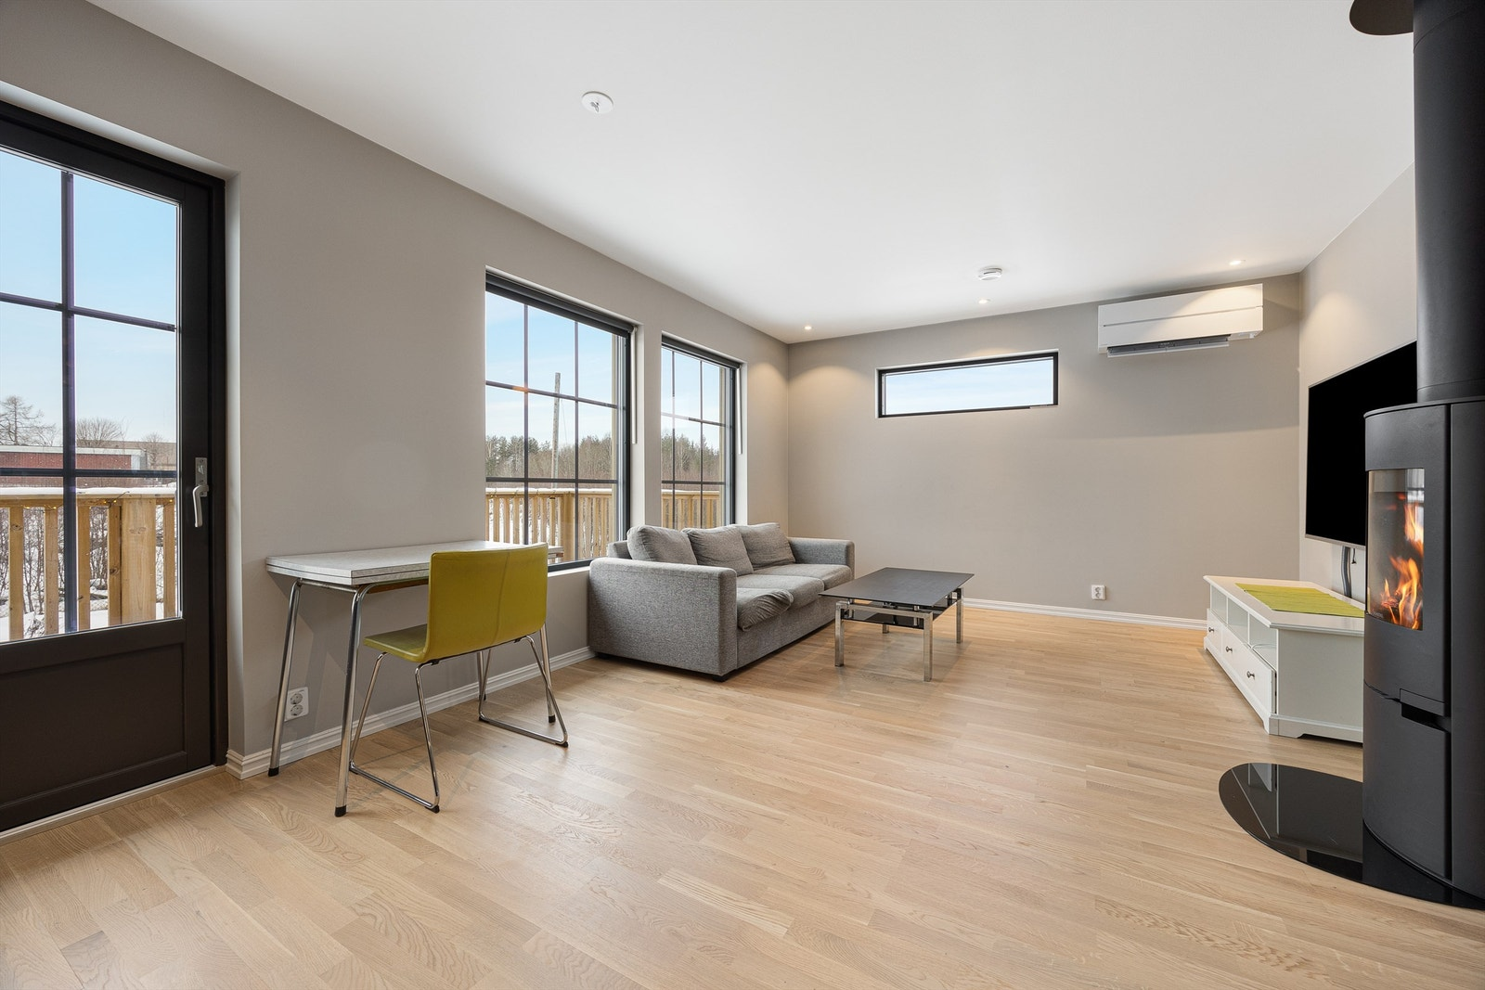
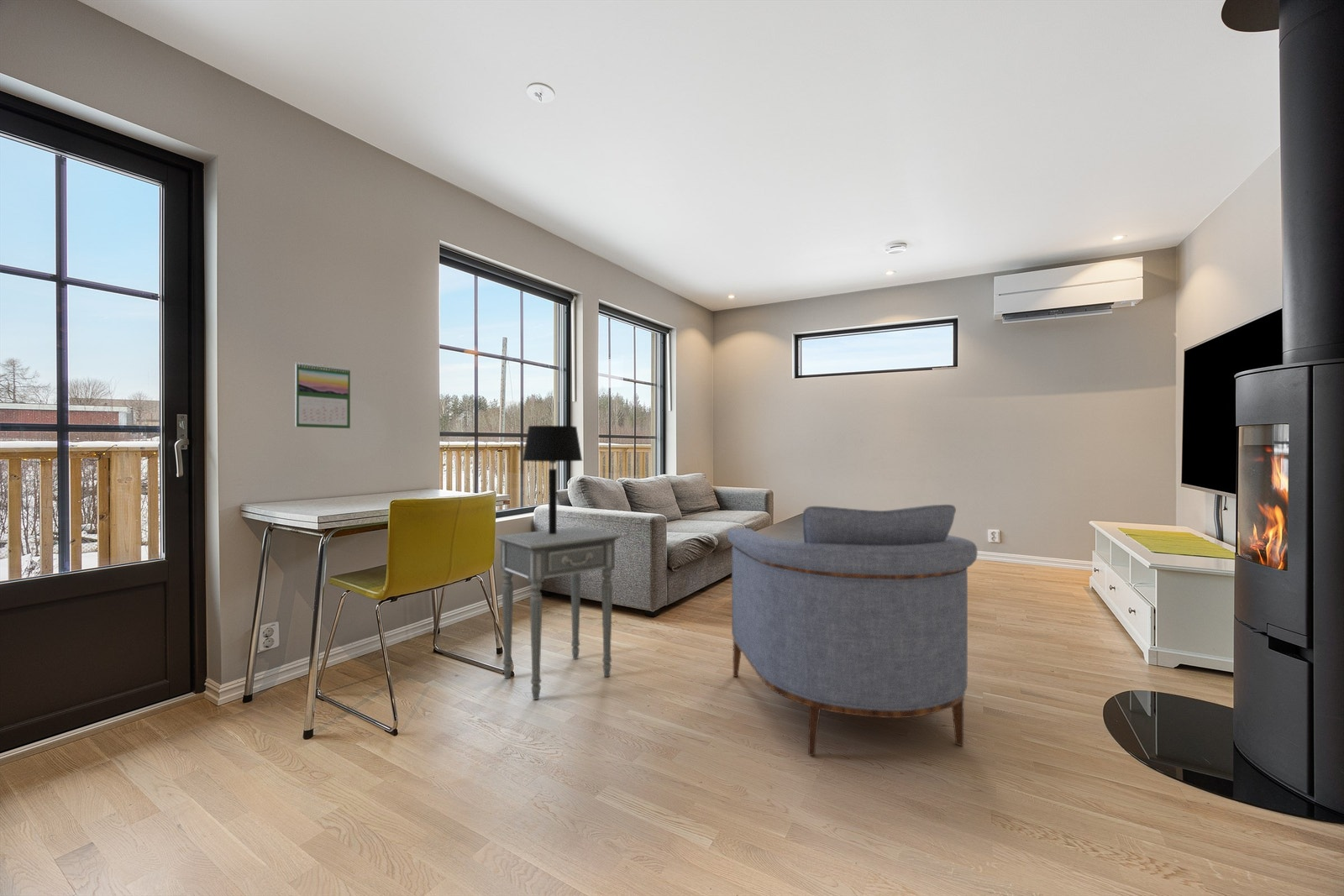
+ table lamp [522,425,584,534]
+ side table [495,526,622,700]
+ armchair [727,504,979,757]
+ calendar [295,362,351,429]
